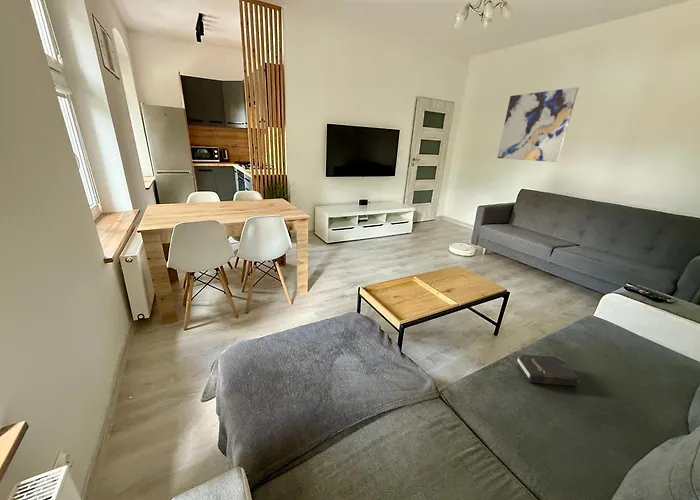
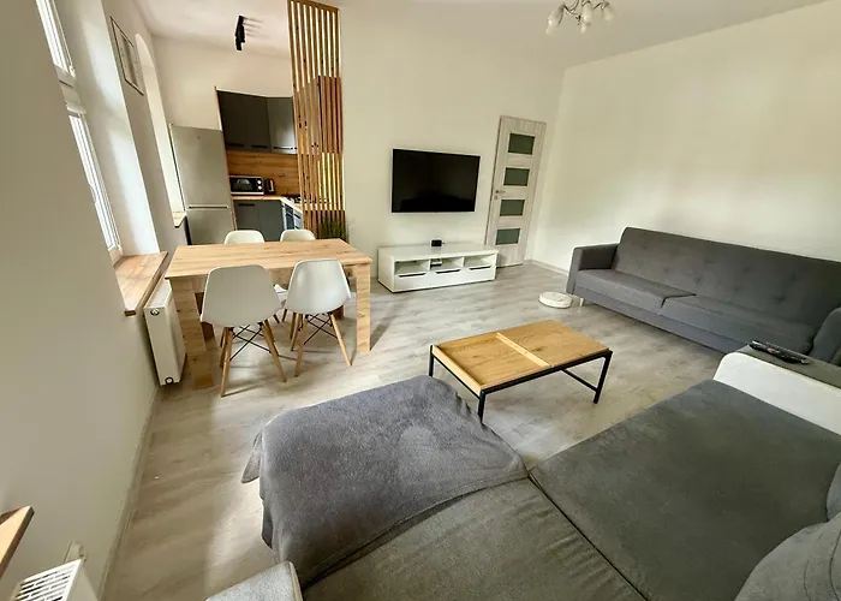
- wall art [496,86,580,163]
- hardback book [513,353,581,387]
